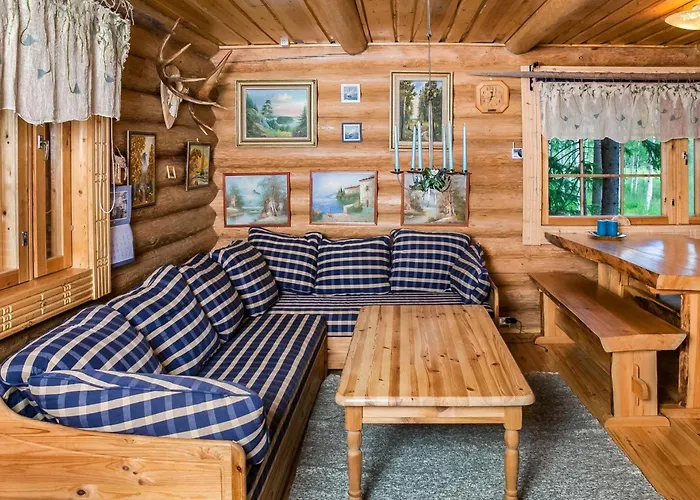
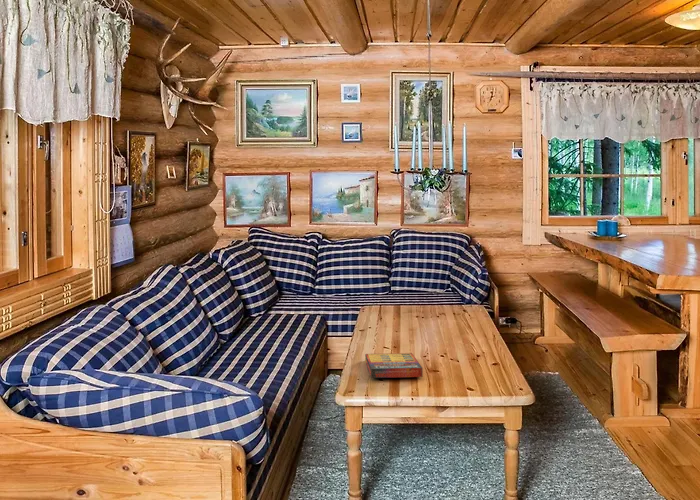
+ game compilation box [364,352,424,379]
